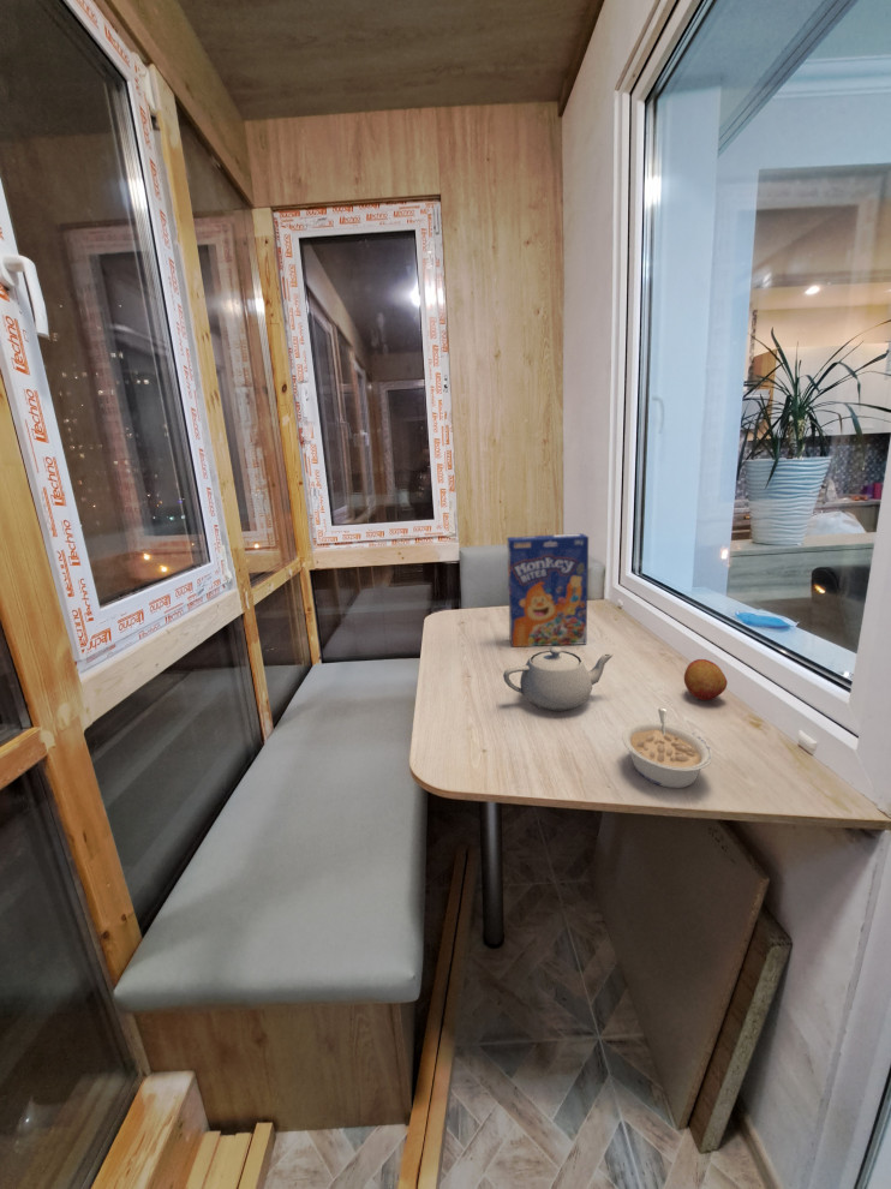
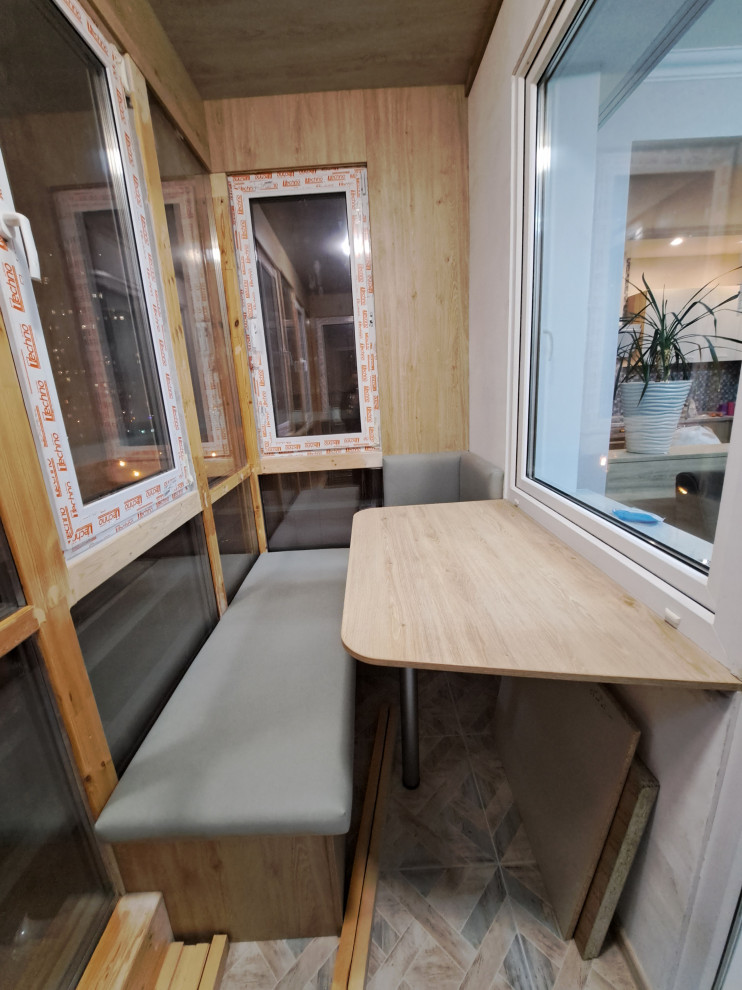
- legume [621,707,713,789]
- cereal box [506,532,590,649]
- fruit [683,658,729,701]
- teapot [502,646,615,712]
